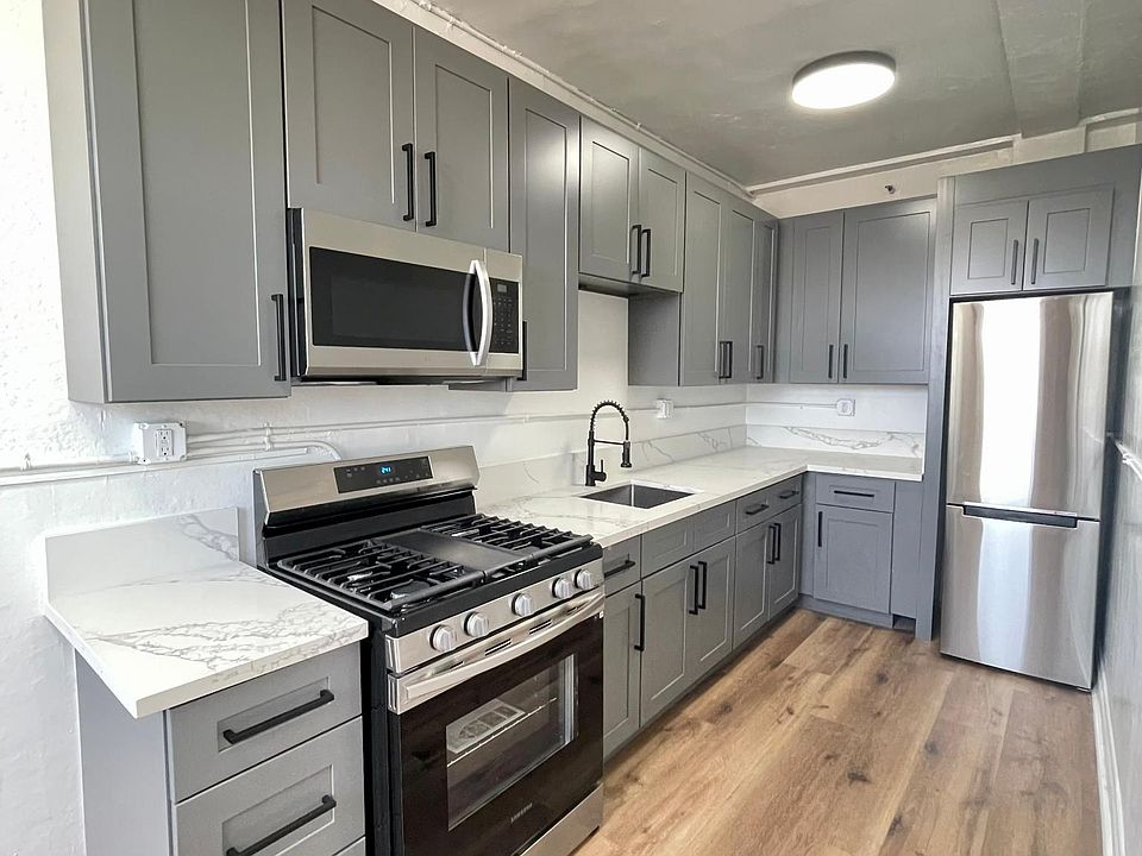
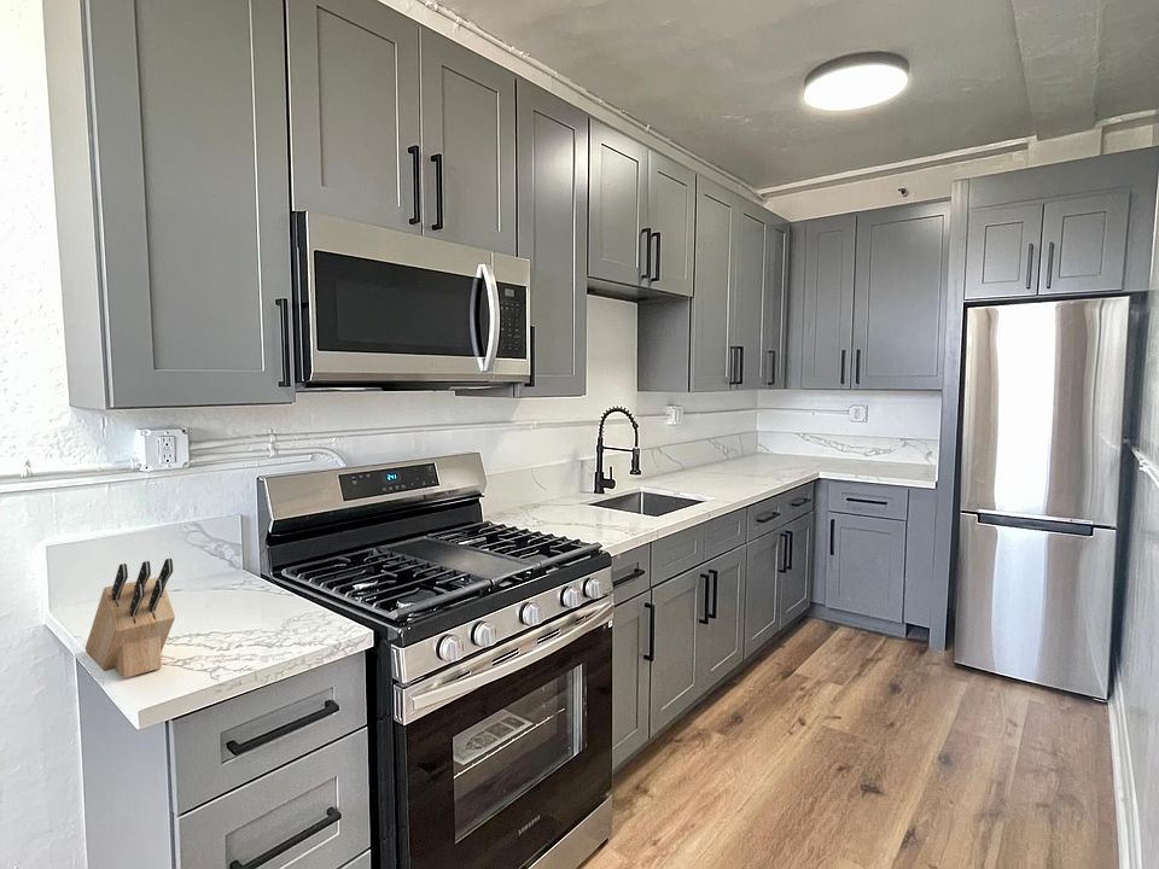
+ knife block [85,558,176,680]
